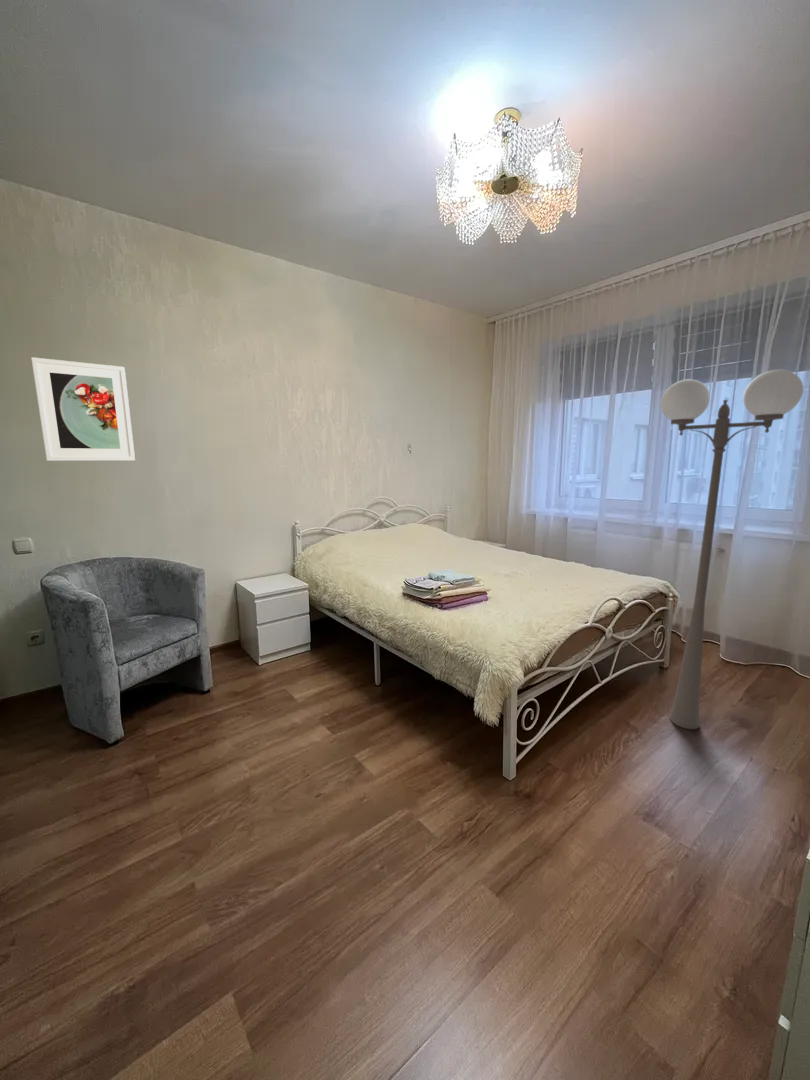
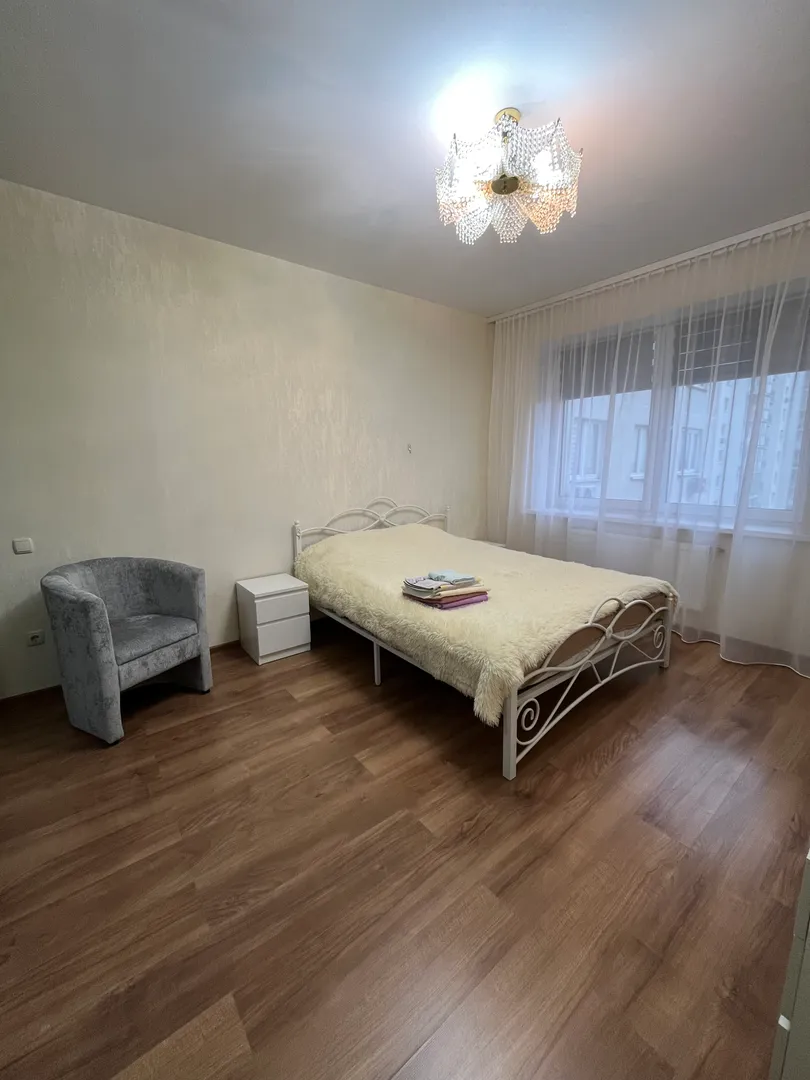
- floor lamp [660,369,804,730]
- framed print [30,356,136,462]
